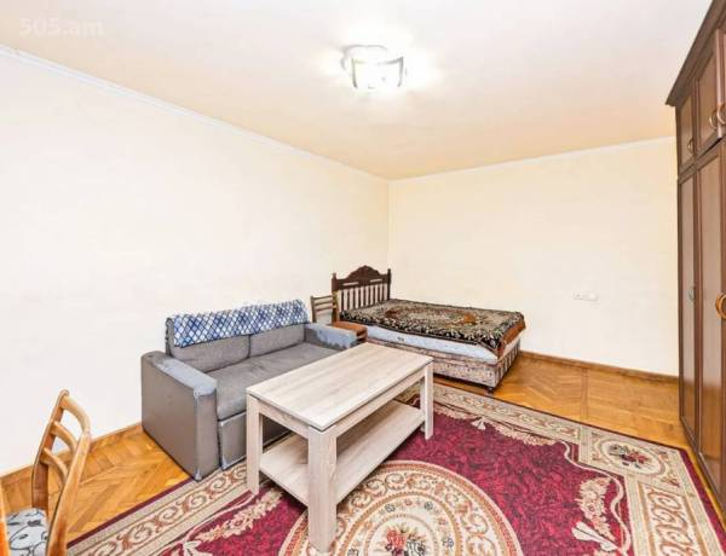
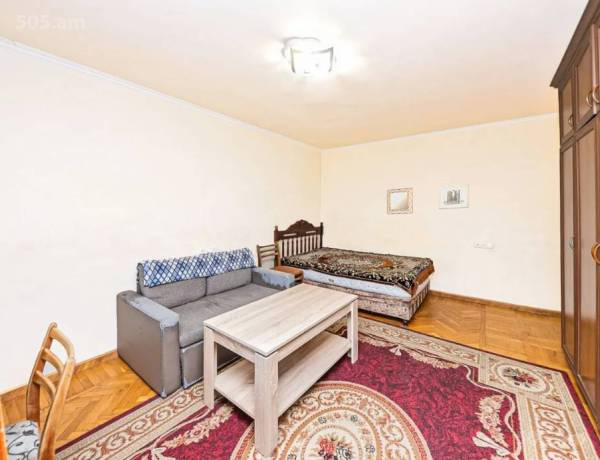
+ wall art [438,184,469,210]
+ home mirror [386,187,414,215]
